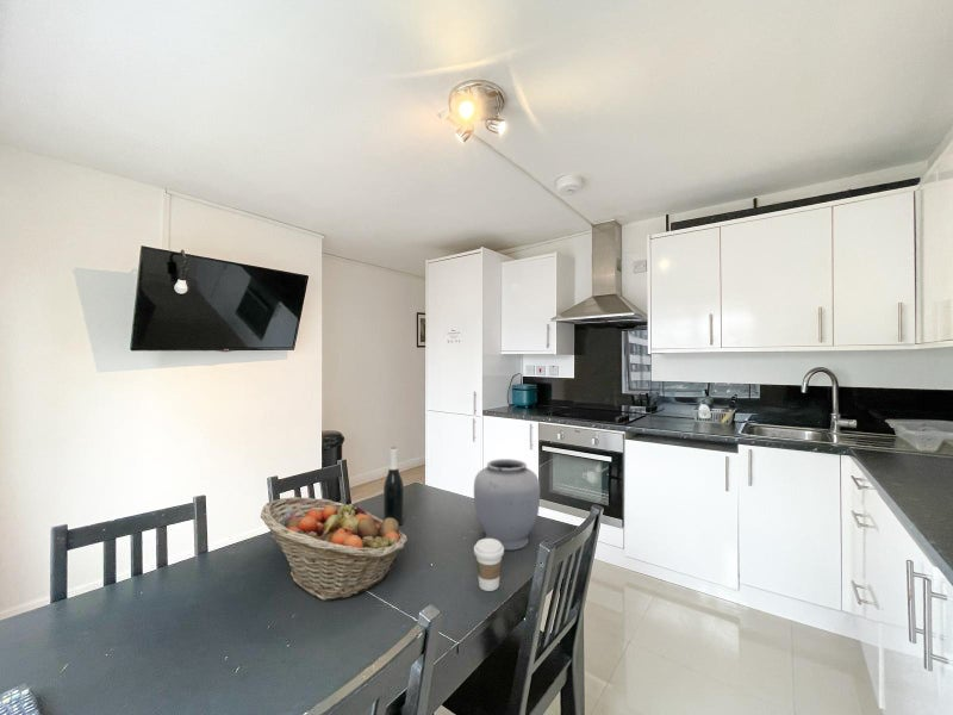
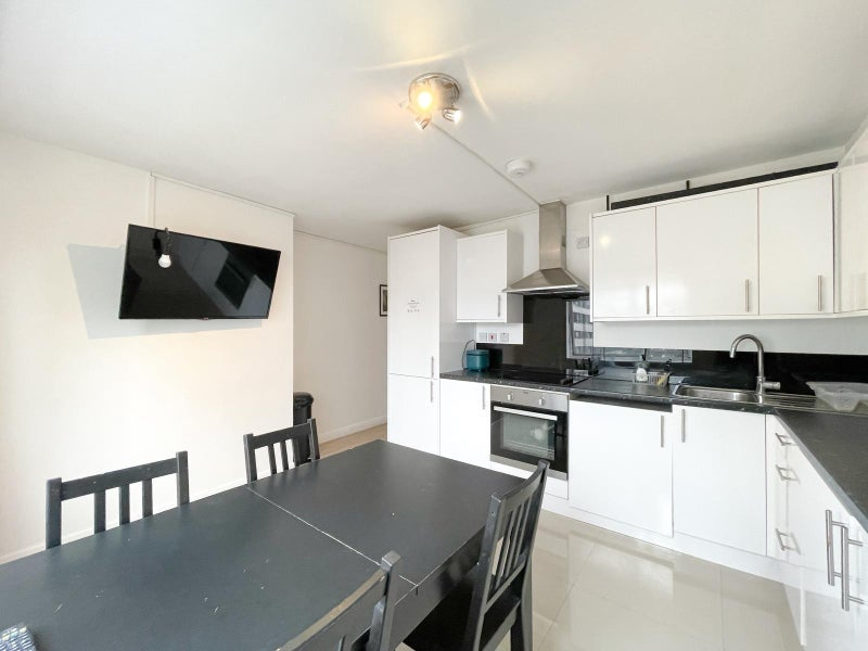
- vase [473,458,541,552]
- wine bottle [382,446,405,527]
- coffee cup [473,537,505,592]
- fruit basket [260,496,409,602]
